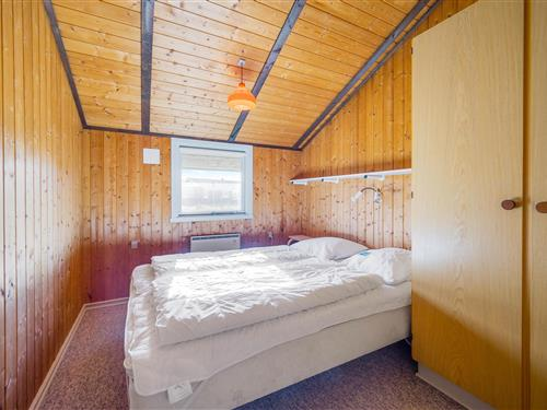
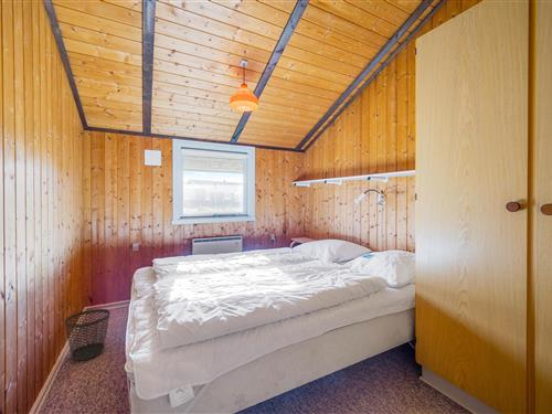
+ wastebasket [64,308,112,362]
